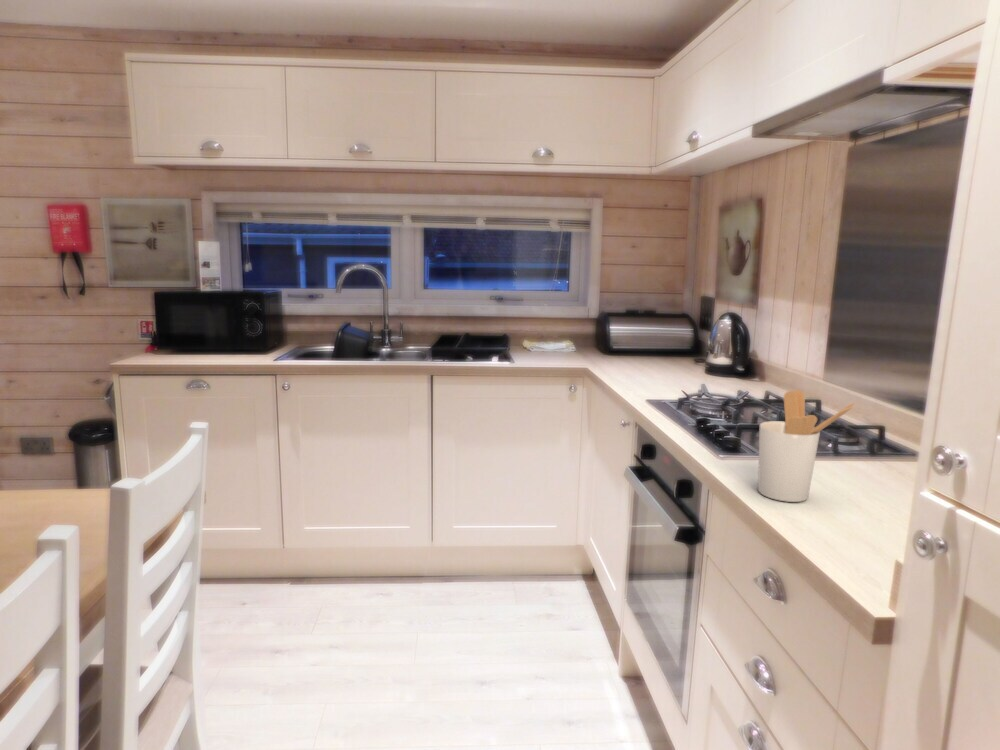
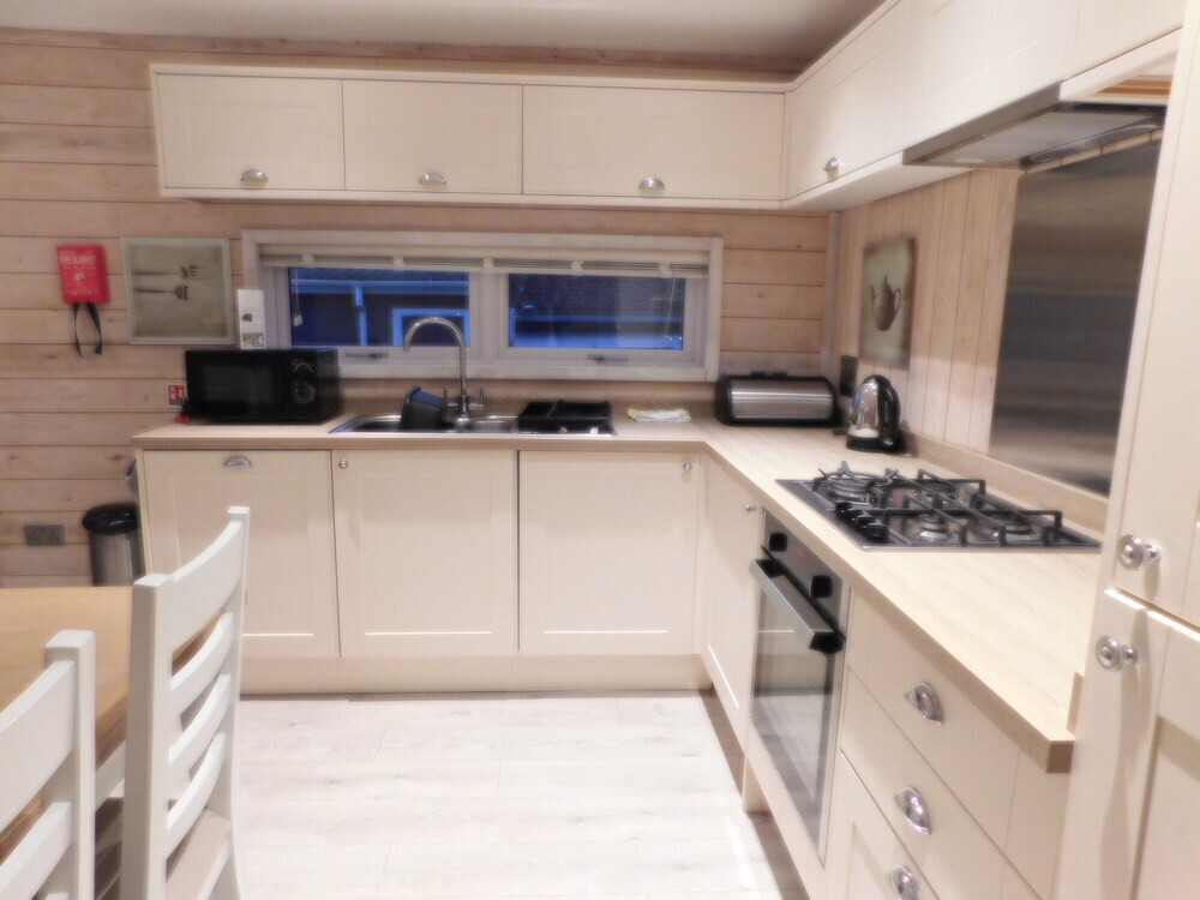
- utensil holder [757,389,856,503]
